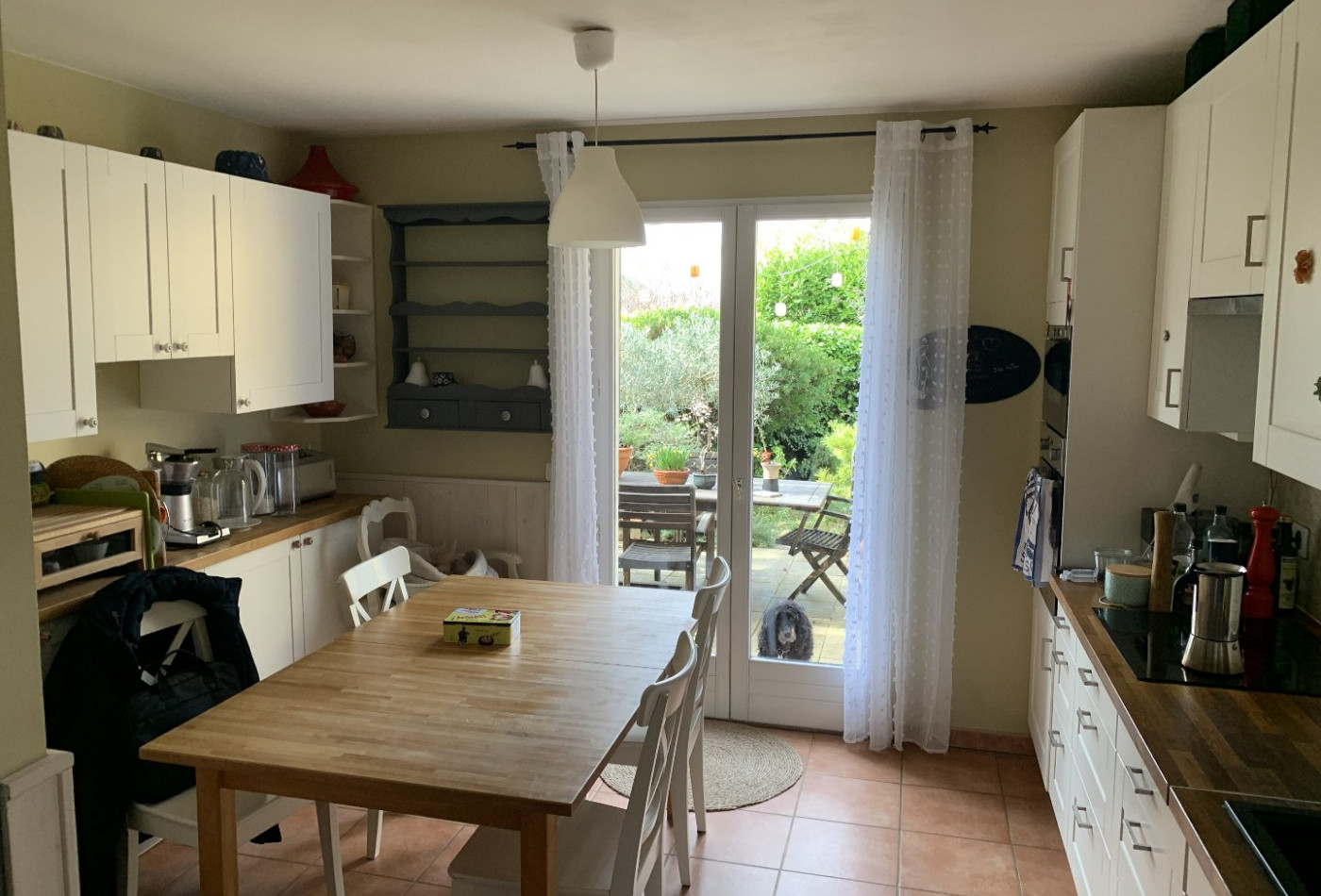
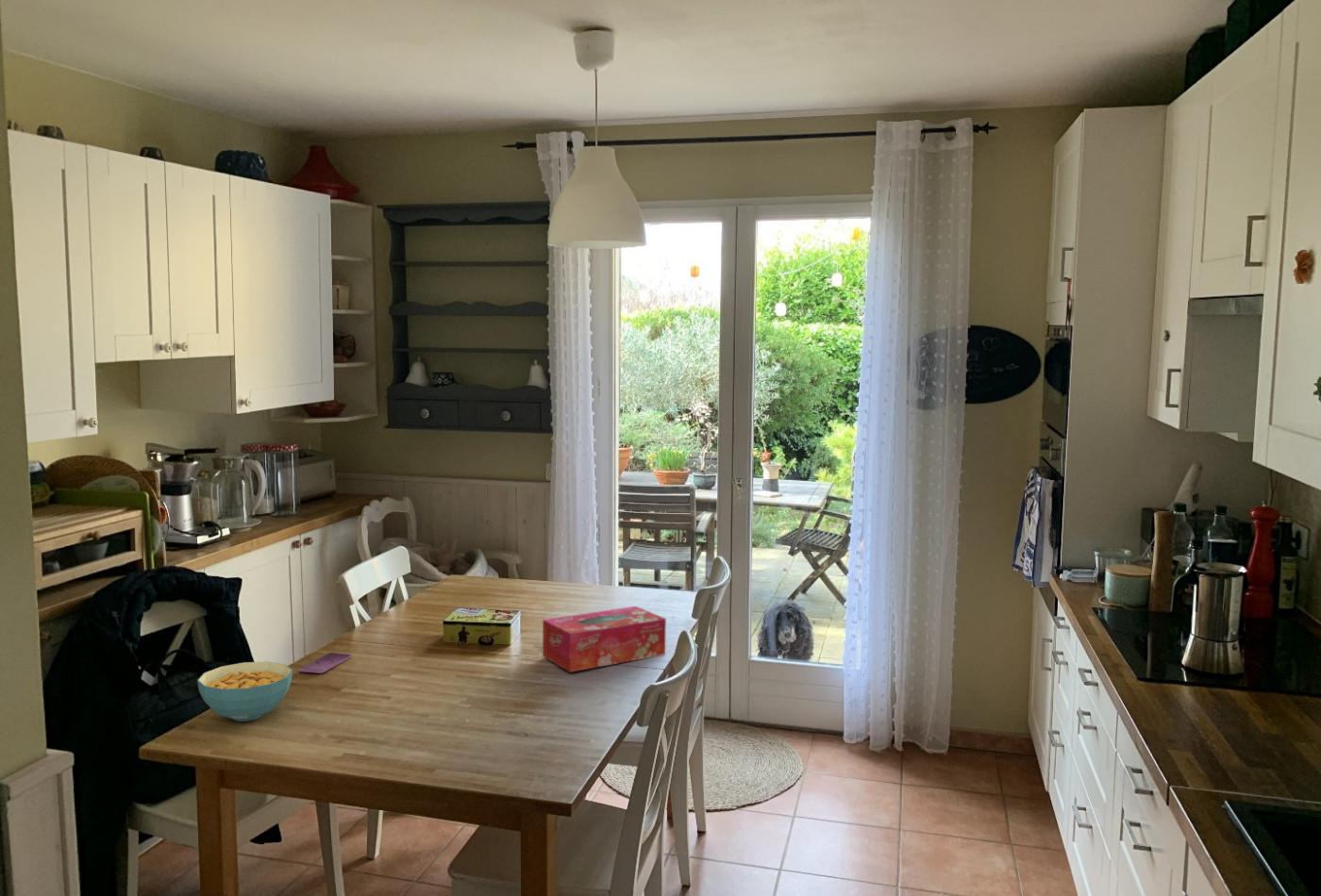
+ smartphone [298,652,353,674]
+ cereal bowl [196,661,293,722]
+ tissue box [542,606,667,672]
